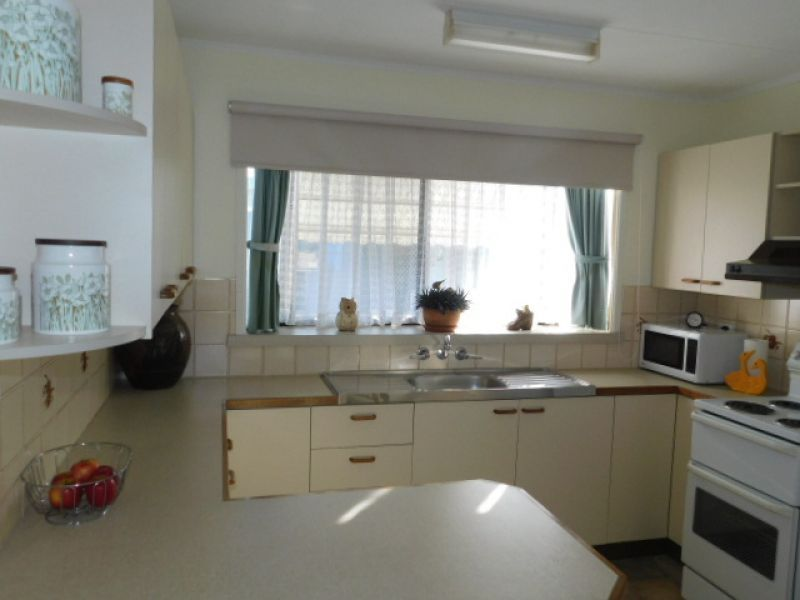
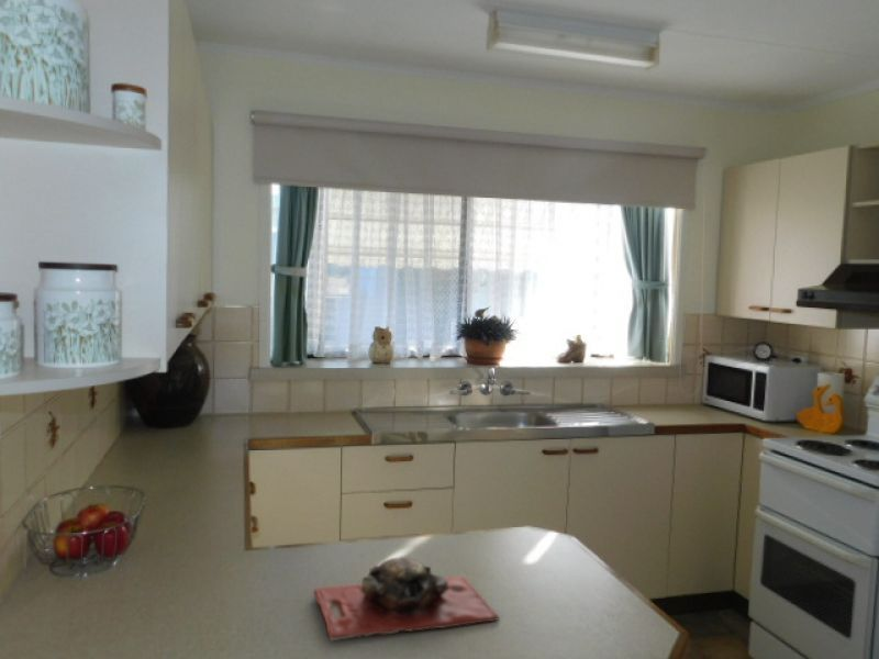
+ cutting board [312,556,501,643]
